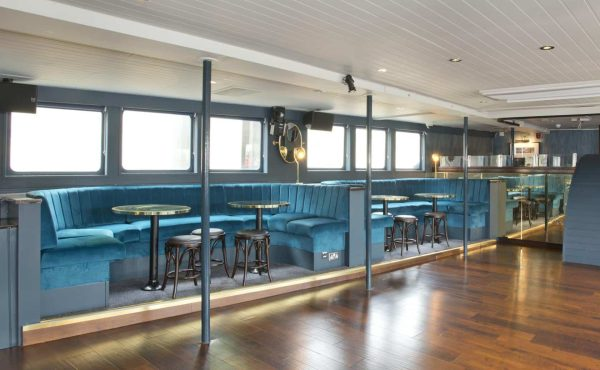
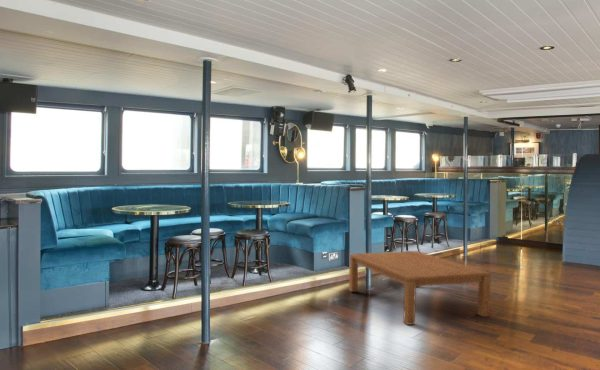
+ coffee table [348,250,492,326]
